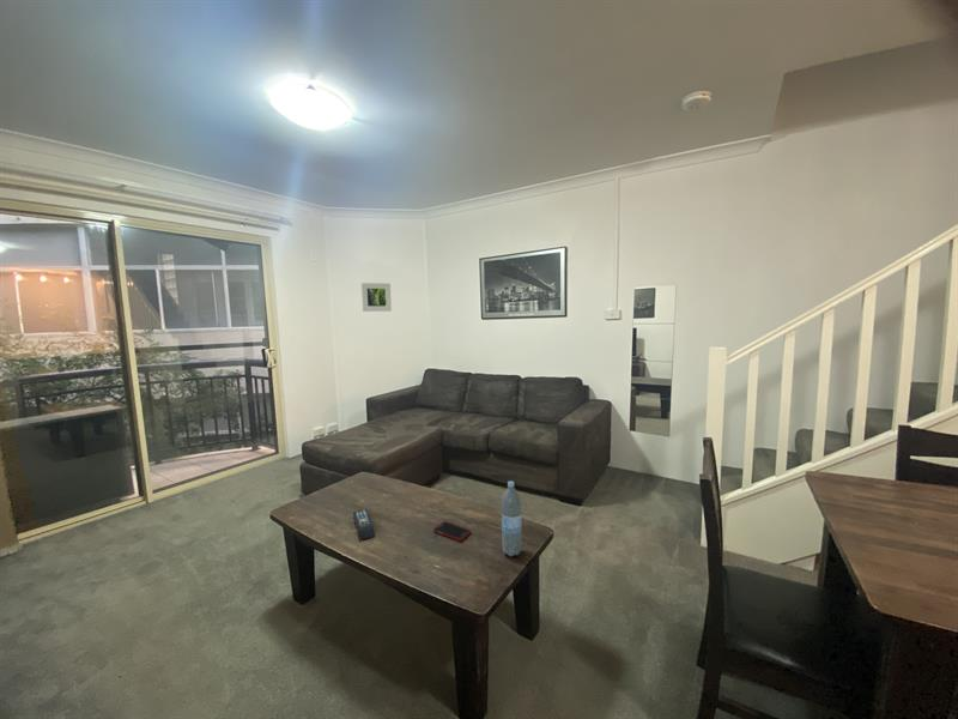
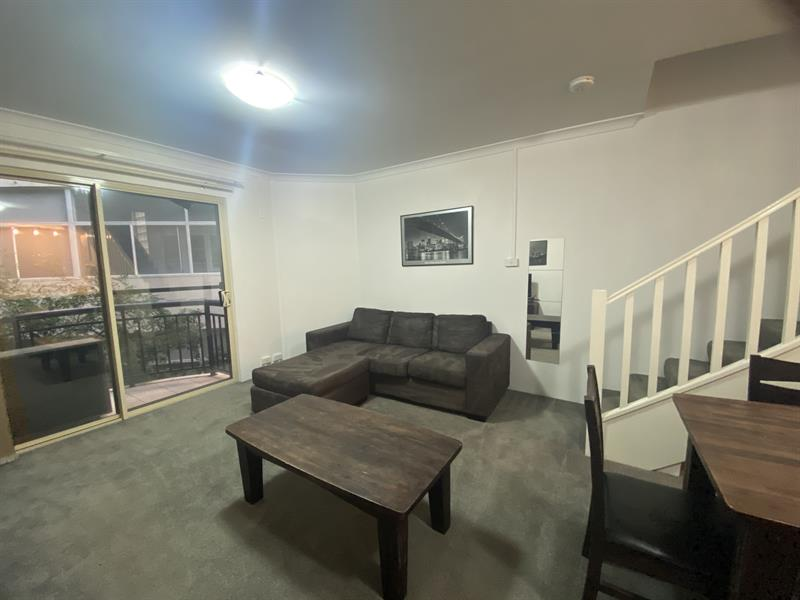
- water bottle [501,479,523,557]
- cell phone [432,520,472,543]
- remote control [352,508,375,540]
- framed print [360,282,393,313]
